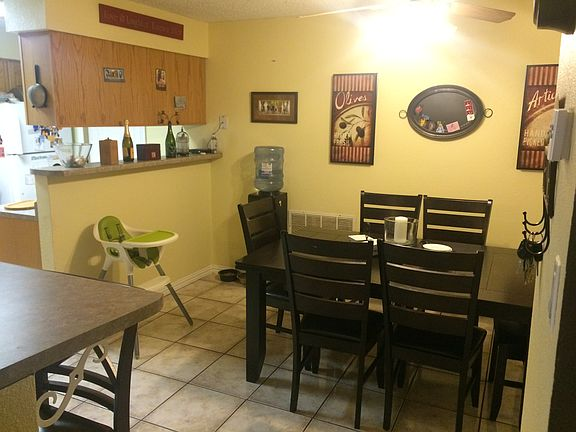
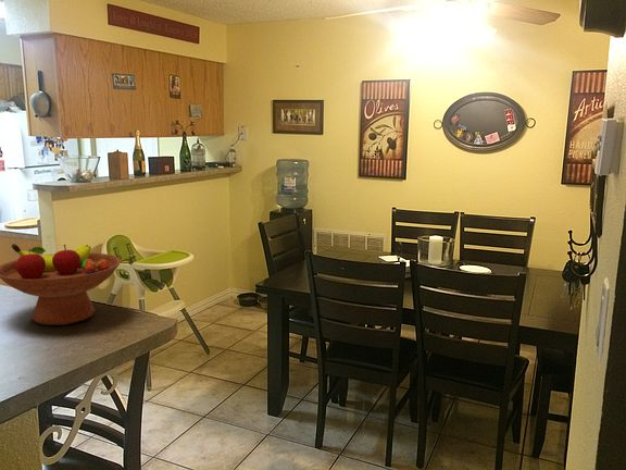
+ fruit bowl [0,243,122,326]
